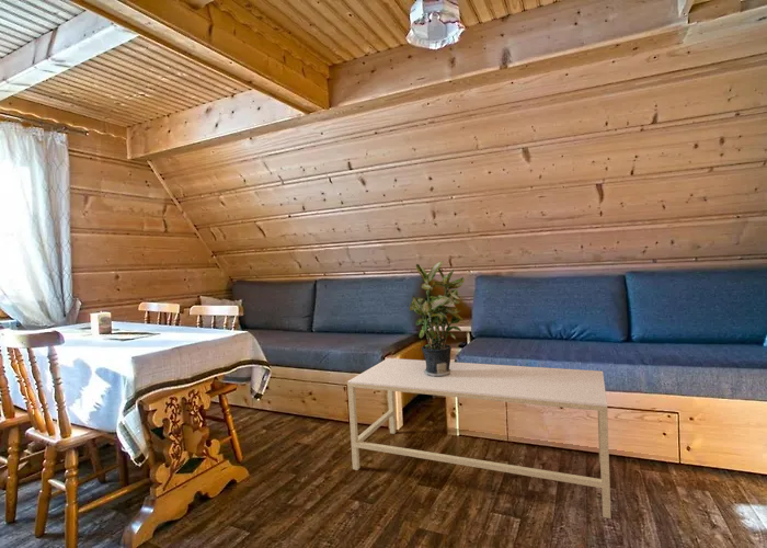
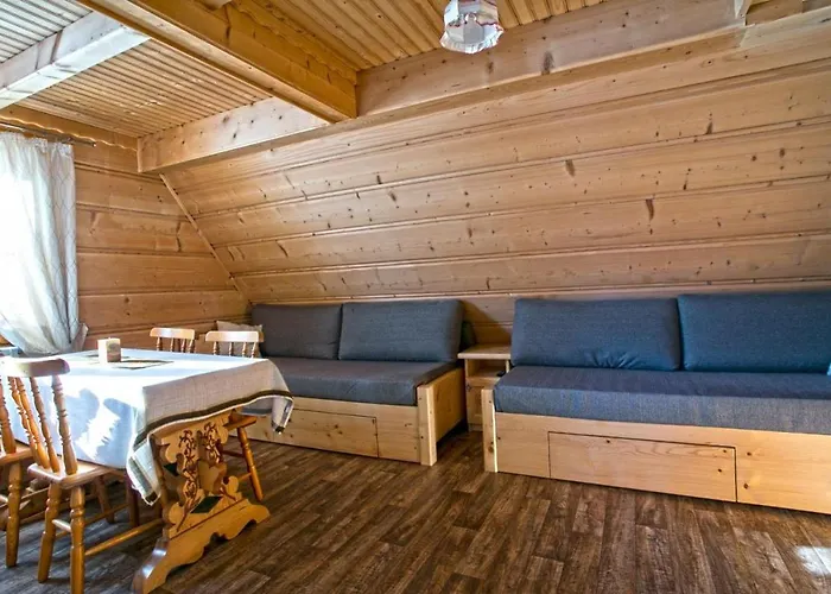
- coffee table [346,357,611,520]
- potted plant [409,261,466,377]
